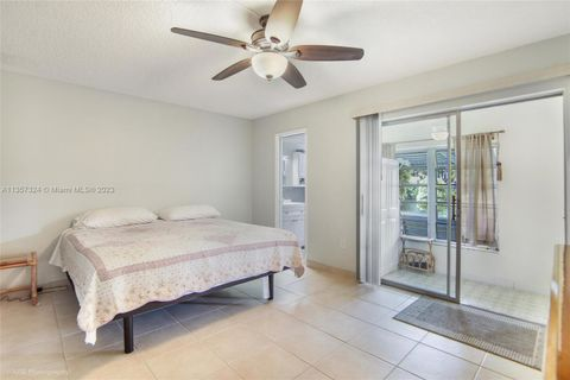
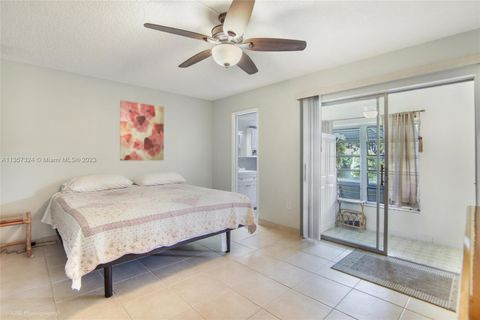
+ wall art [119,99,165,162]
